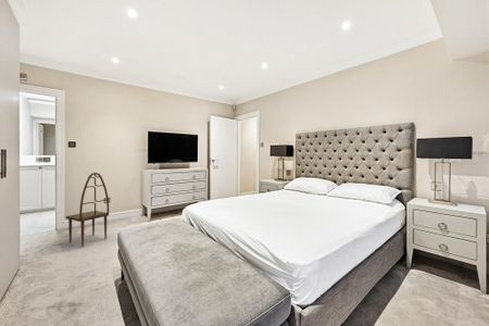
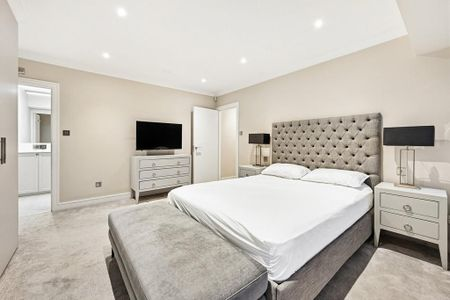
- chair [65,172,110,248]
